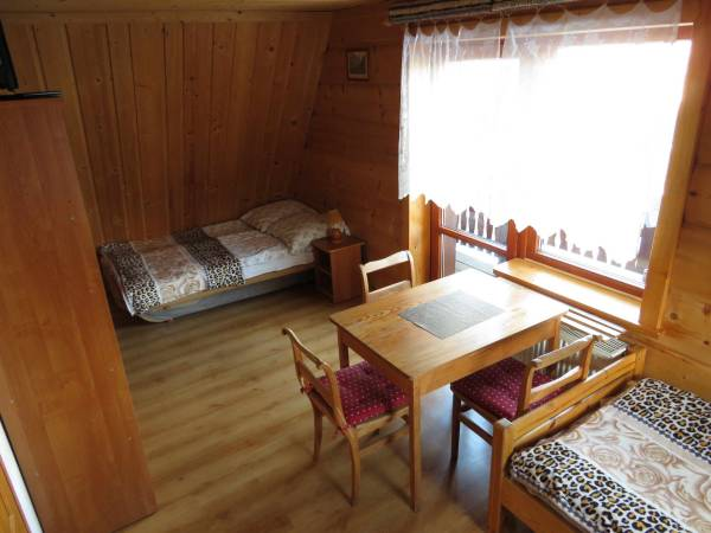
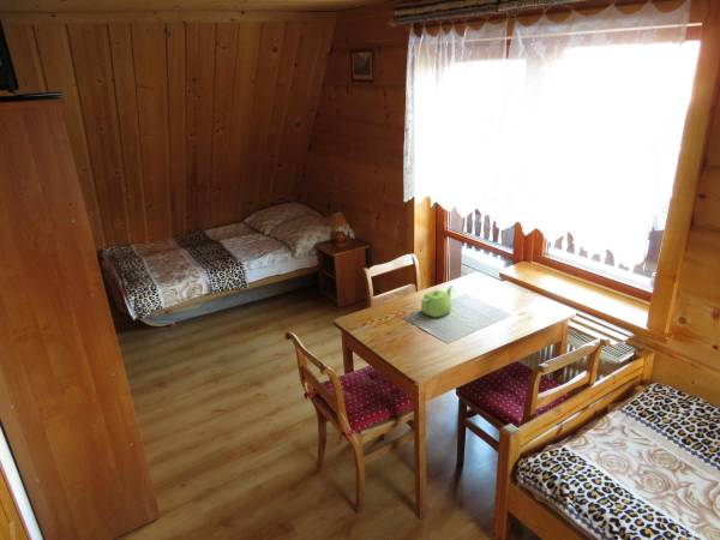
+ teapot [420,286,454,318]
